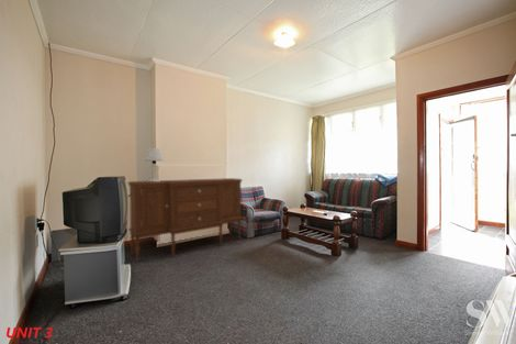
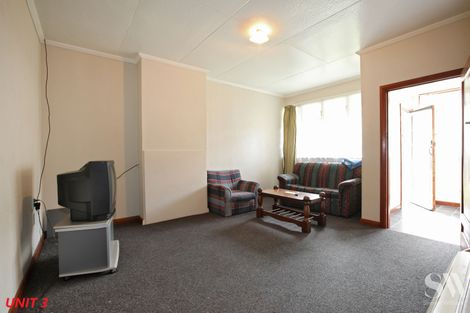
- table lamp [143,147,165,181]
- sideboard [126,177,244,263]
